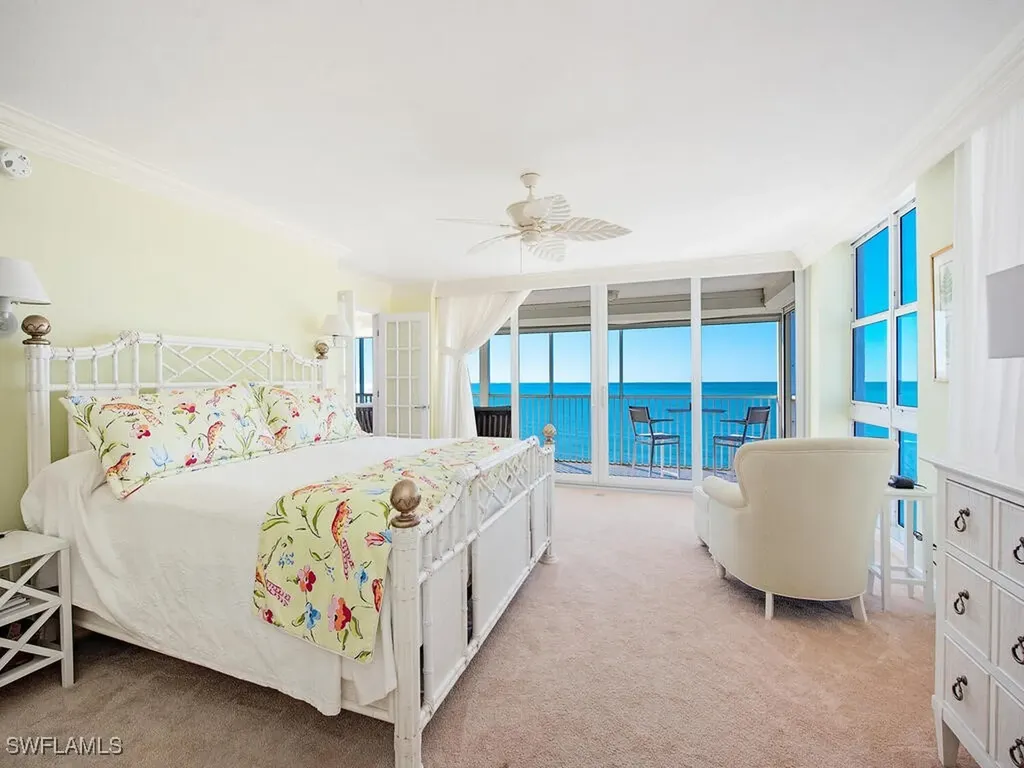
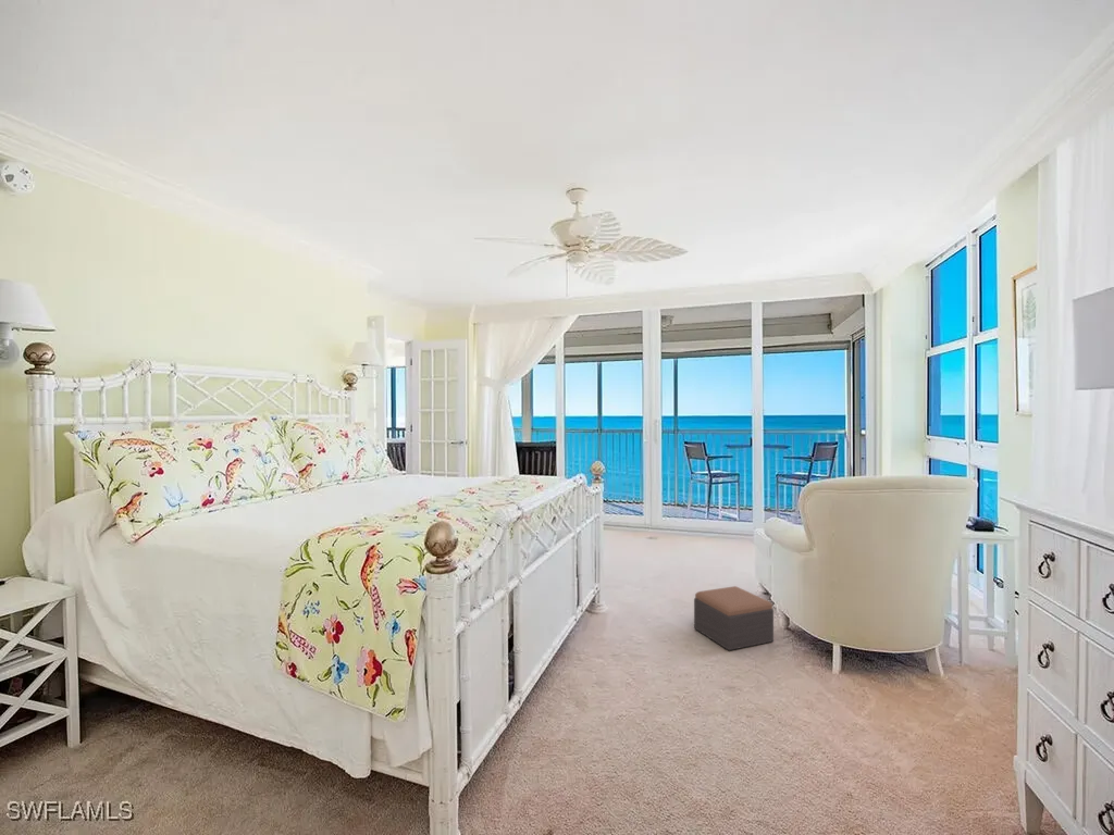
+ footstool [693,585,775,651]
